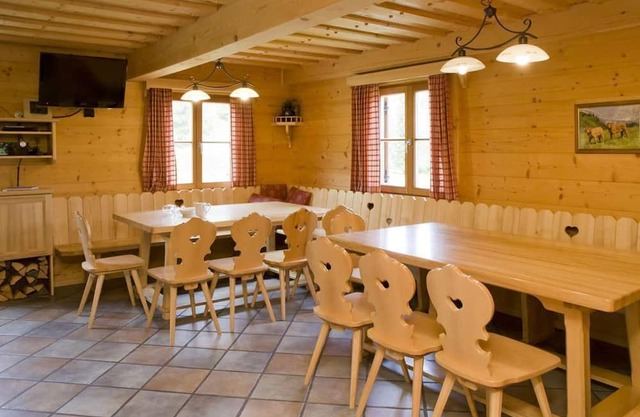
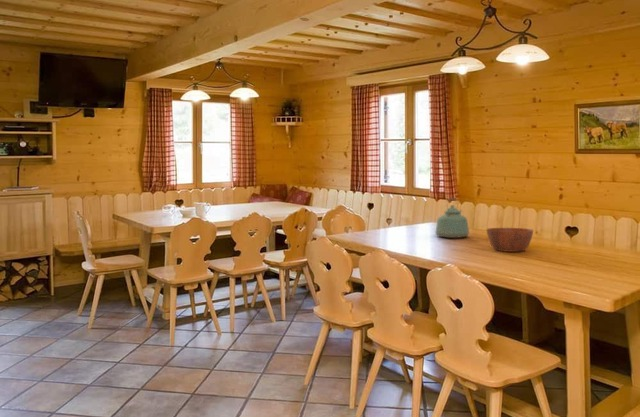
+ kettle [434,197,470,239]
+ bowl [486,227,534,253]
